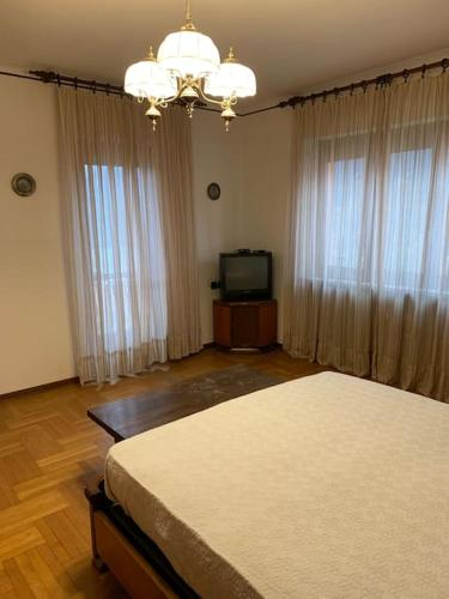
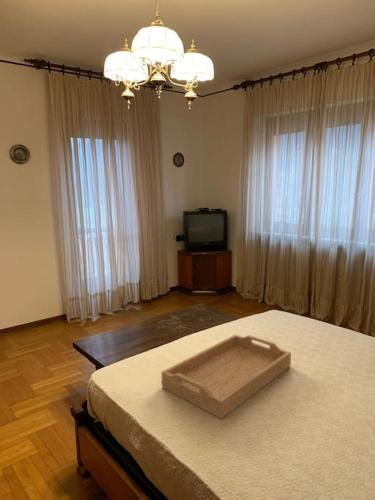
+ serving tray [161,334,292,420]
